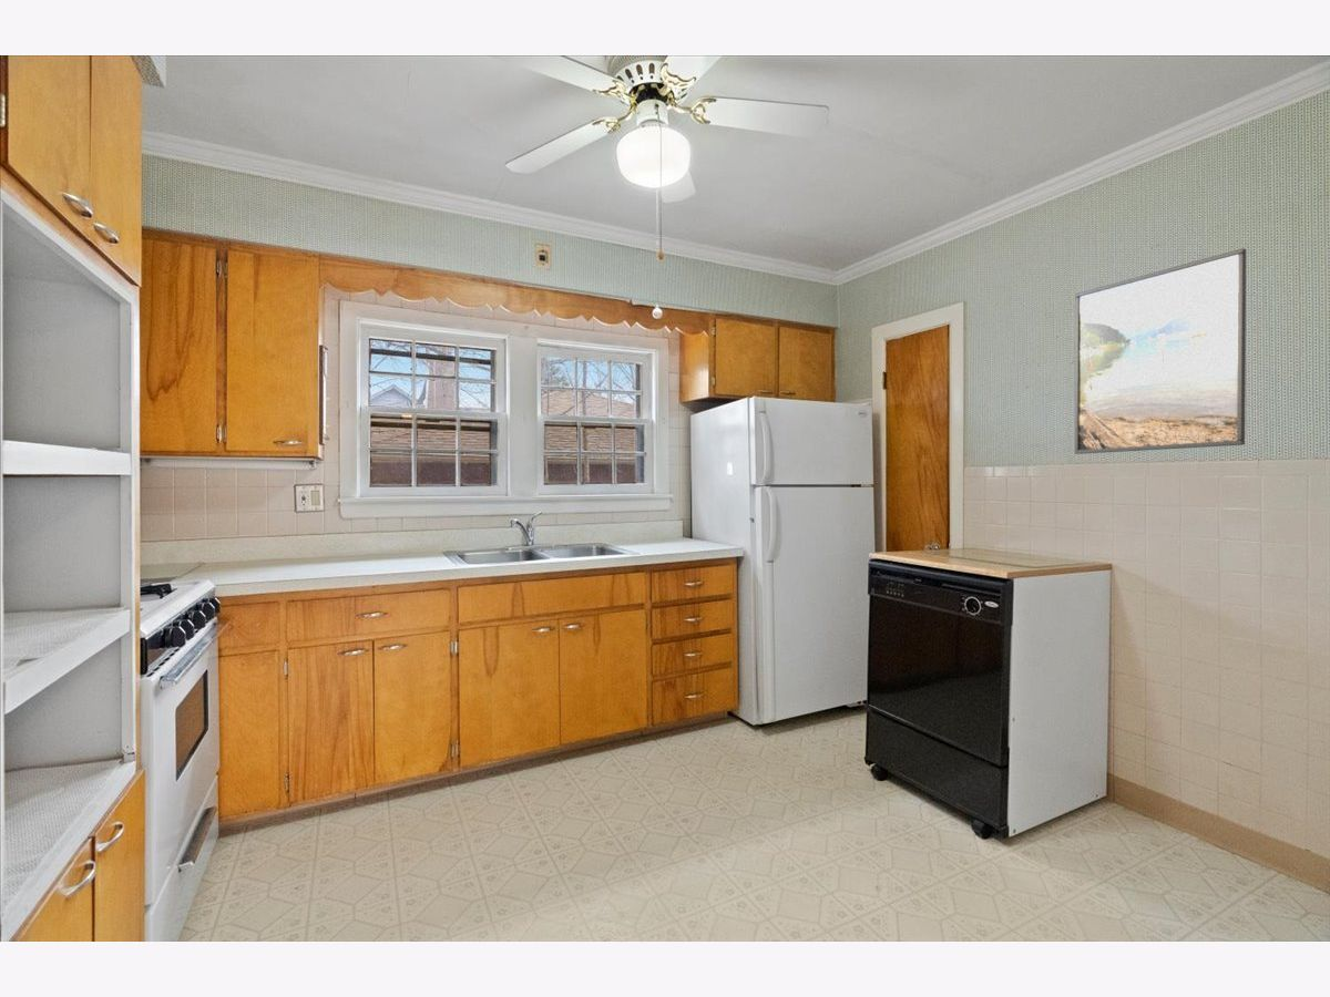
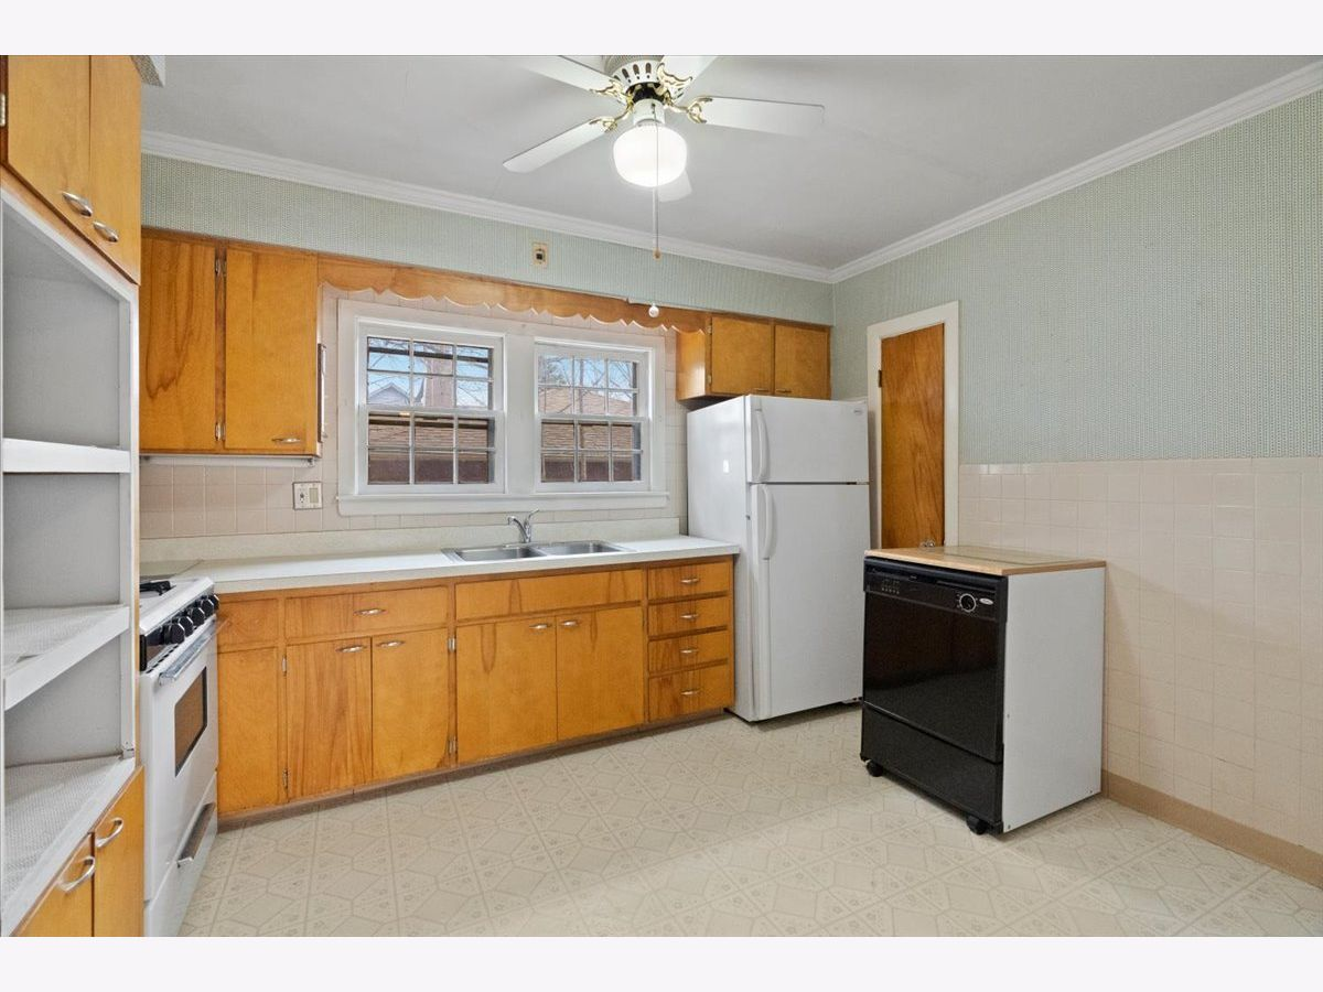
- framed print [1074,247,1247,455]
